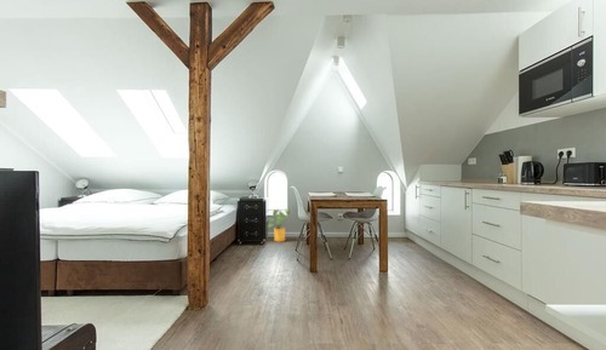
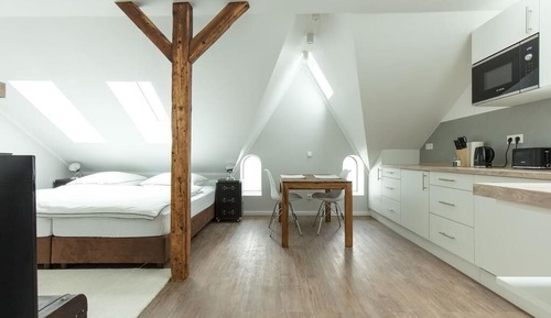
- house plant [267,208,292,243]
